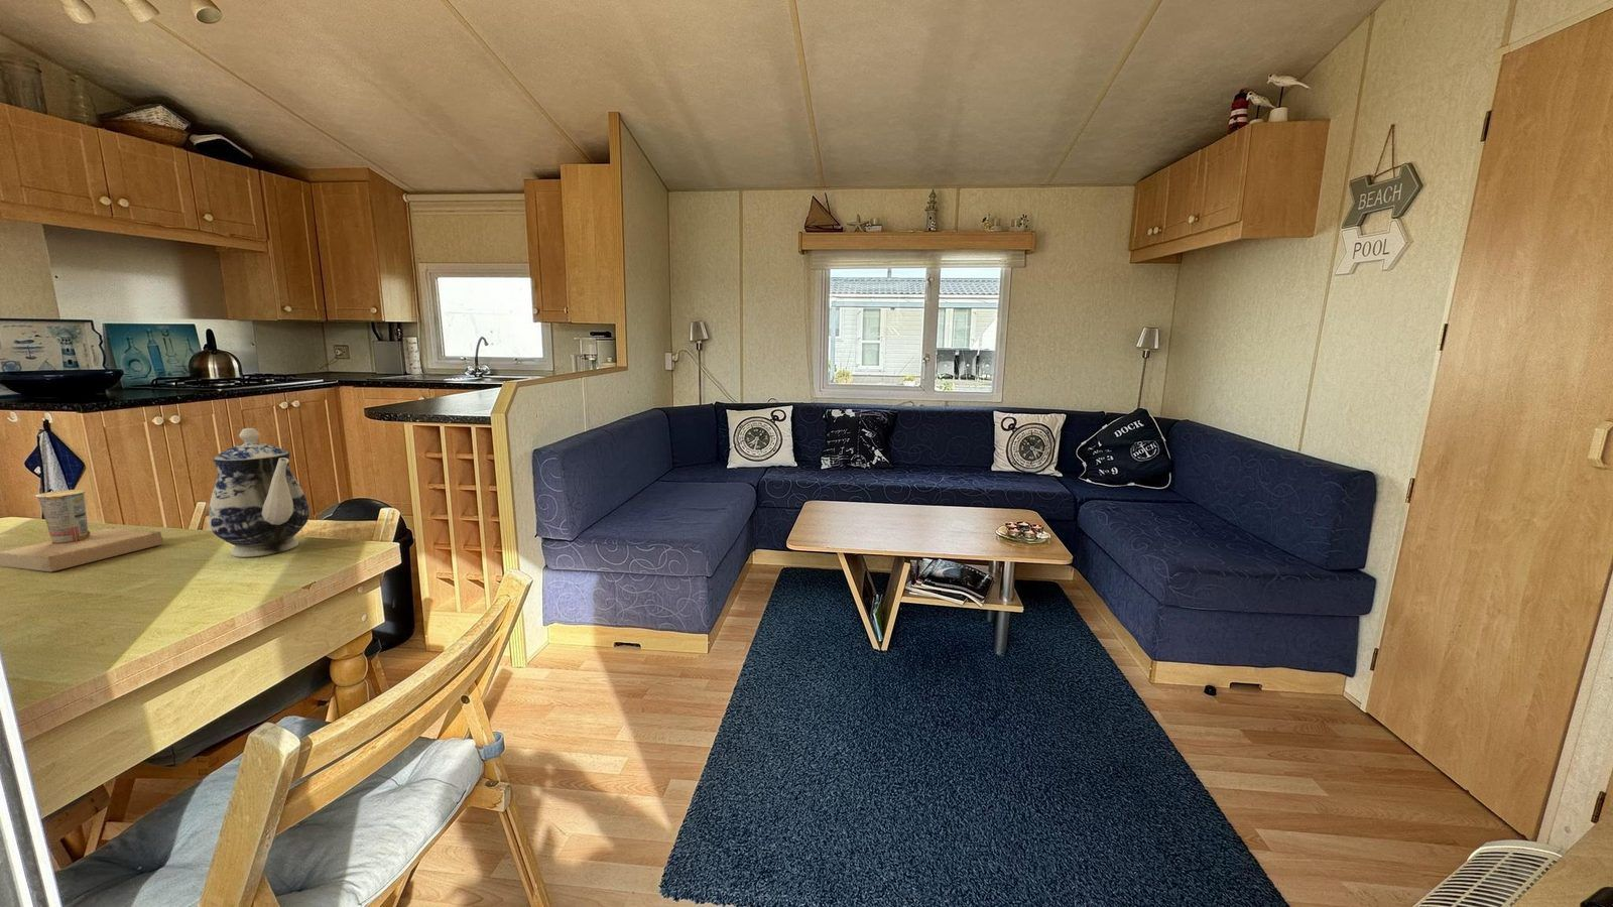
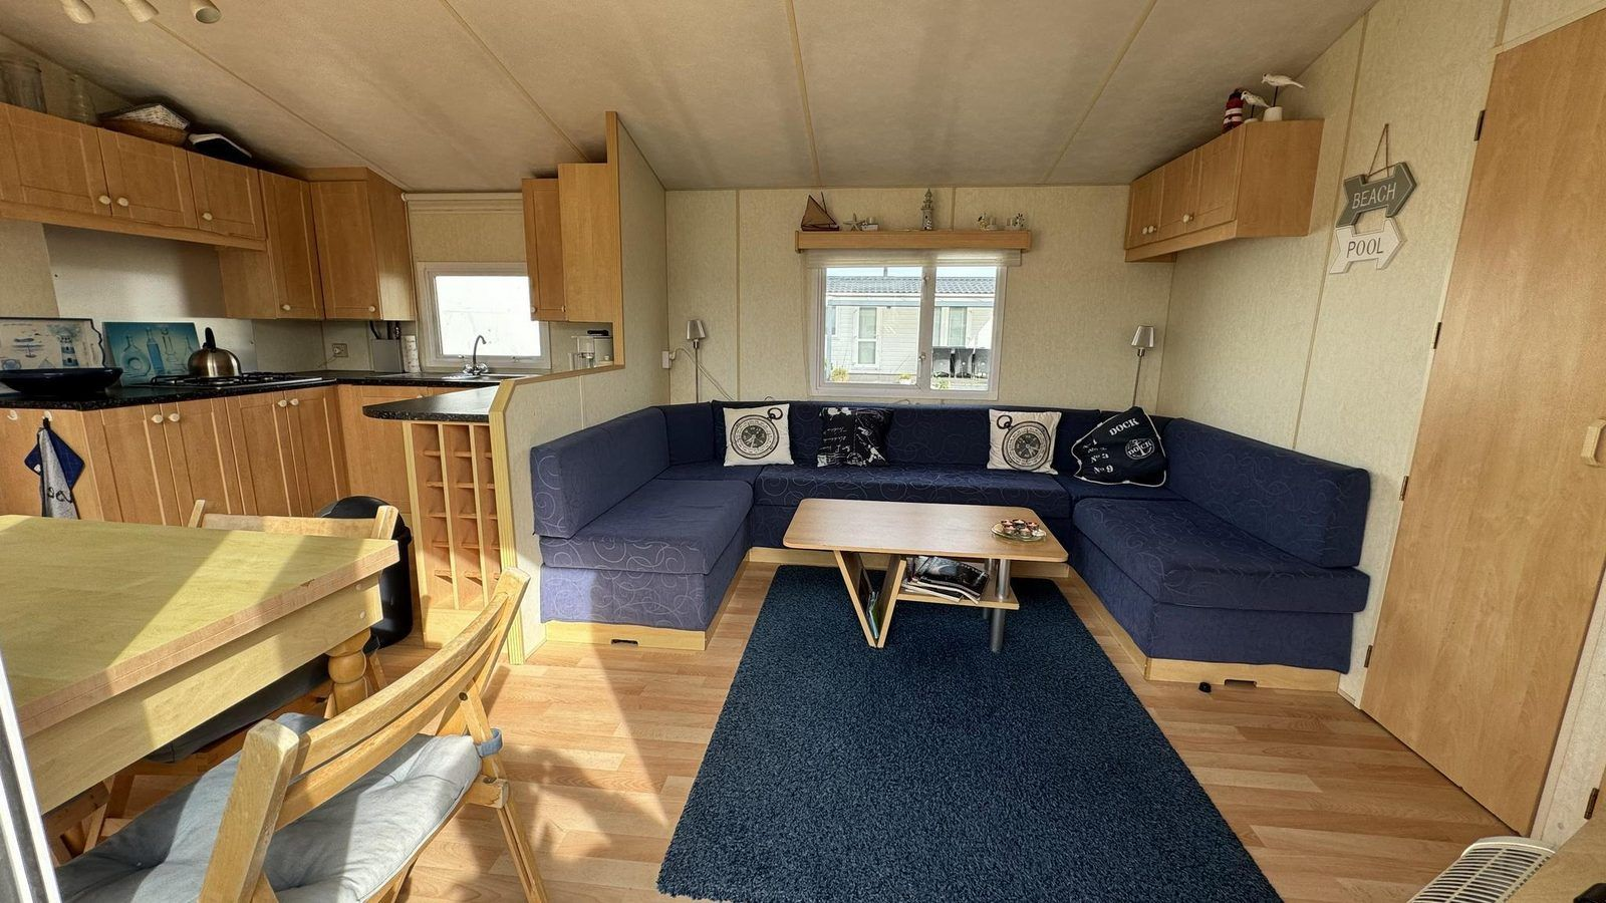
- teapot [207,427,310,558]
- cup [0,487,164,573]
